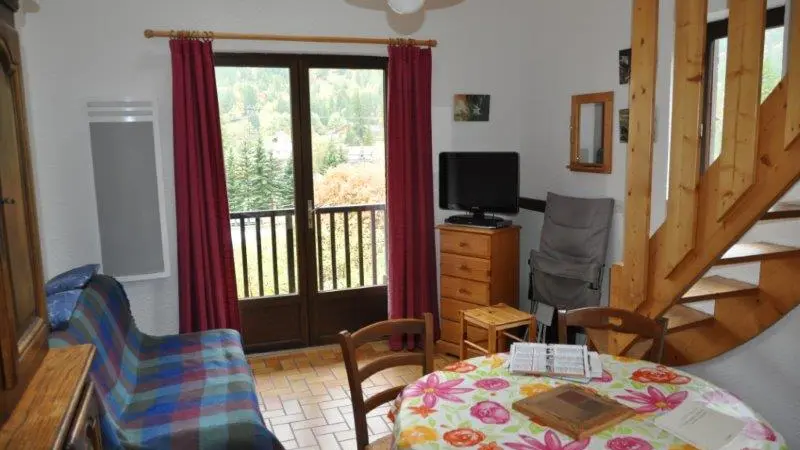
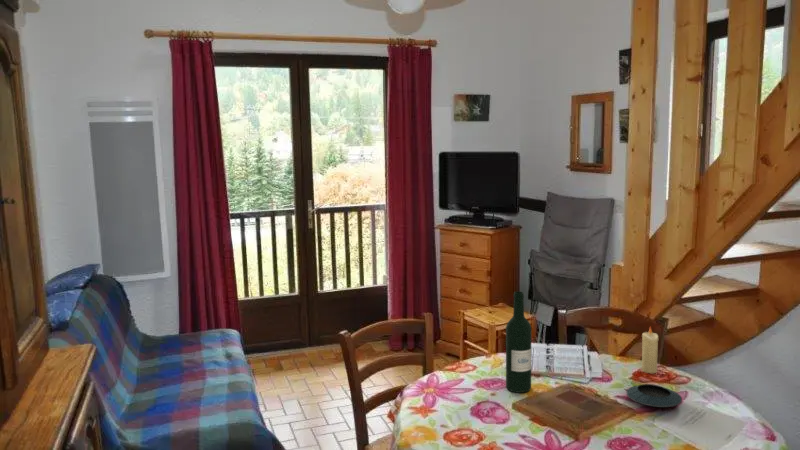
+ saucer [626,383,683,408]
+ wine bottle [505,291,532,394]
+ candle [641,325,659,374]
